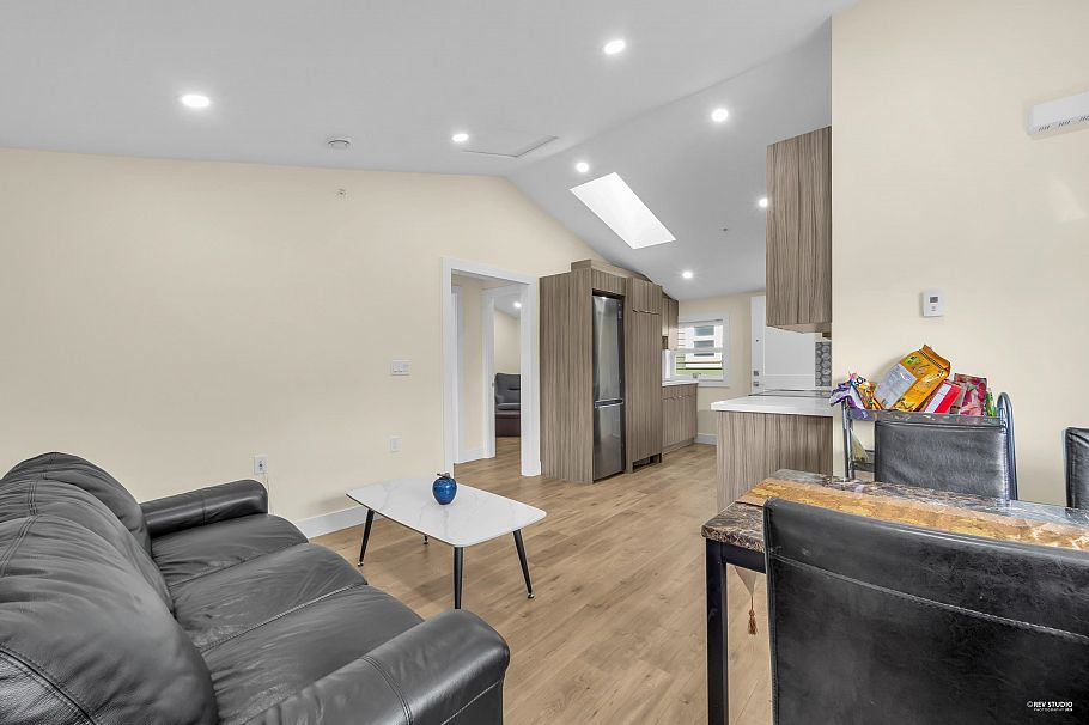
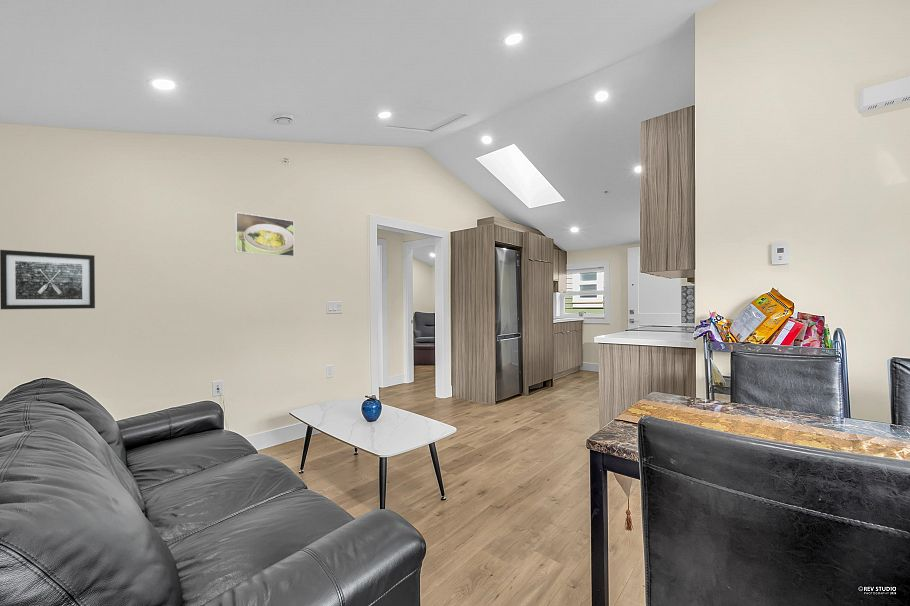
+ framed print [234,211,295,258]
+ wall art [0,249,96,310]
